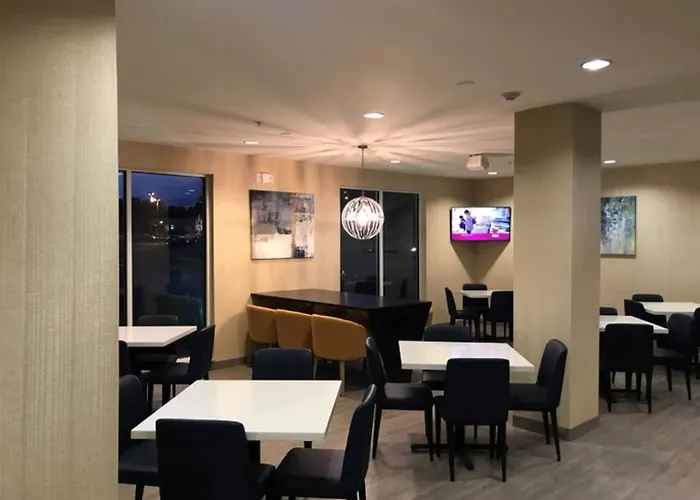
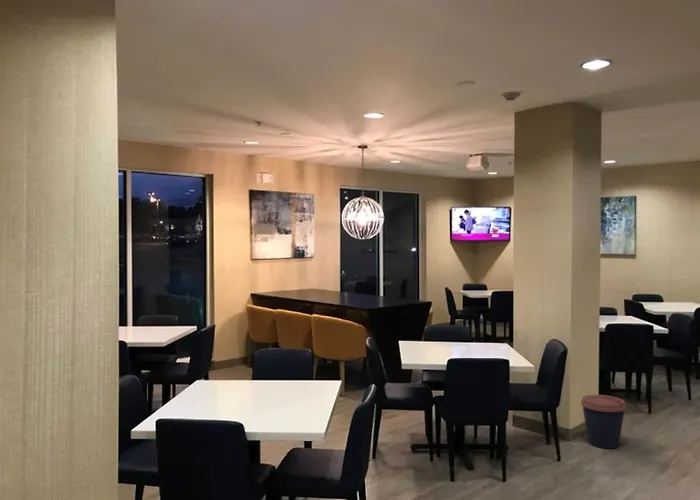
+ coffee cup [580,394,627,450]
